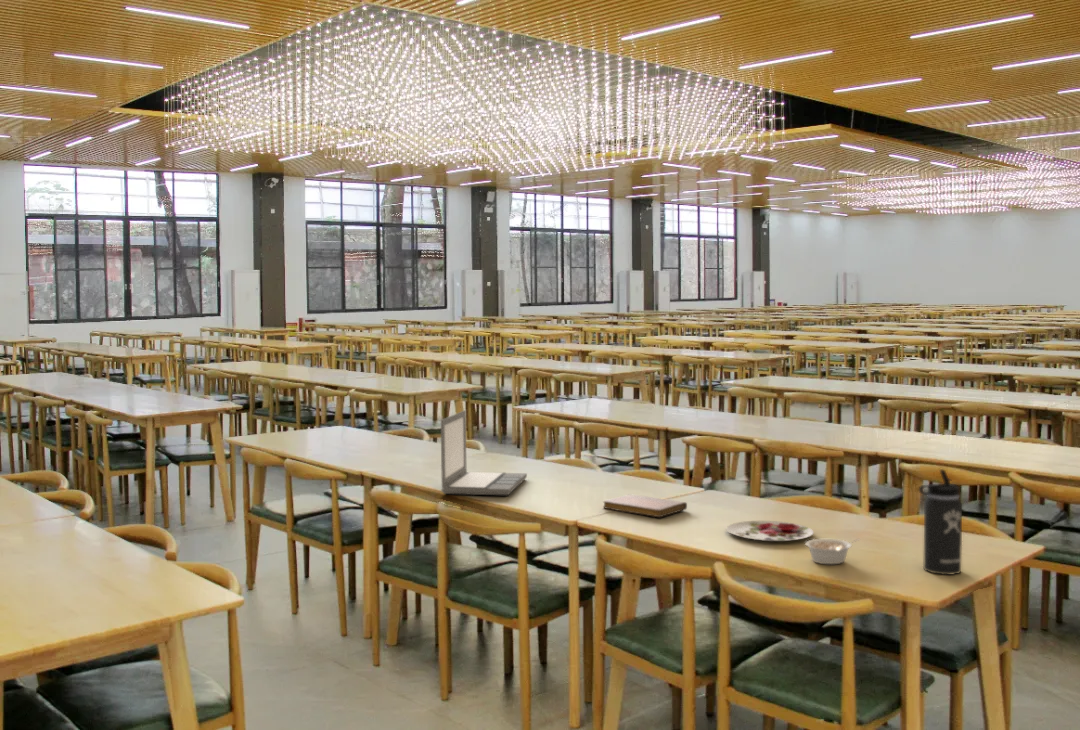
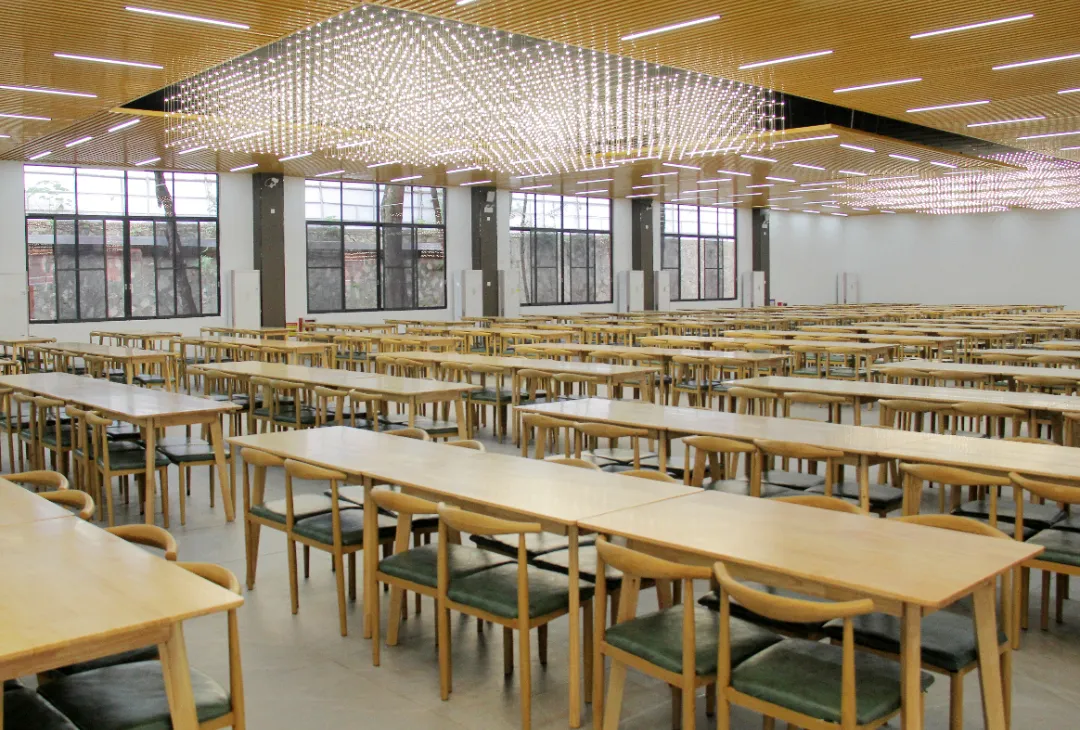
- plate [725,520,814,542]
- thermos bottle [918,468,963,576]
- laptop [440,409,528,496]
- notebook [602,493,688,518]
- legume [804,538,861,565]
